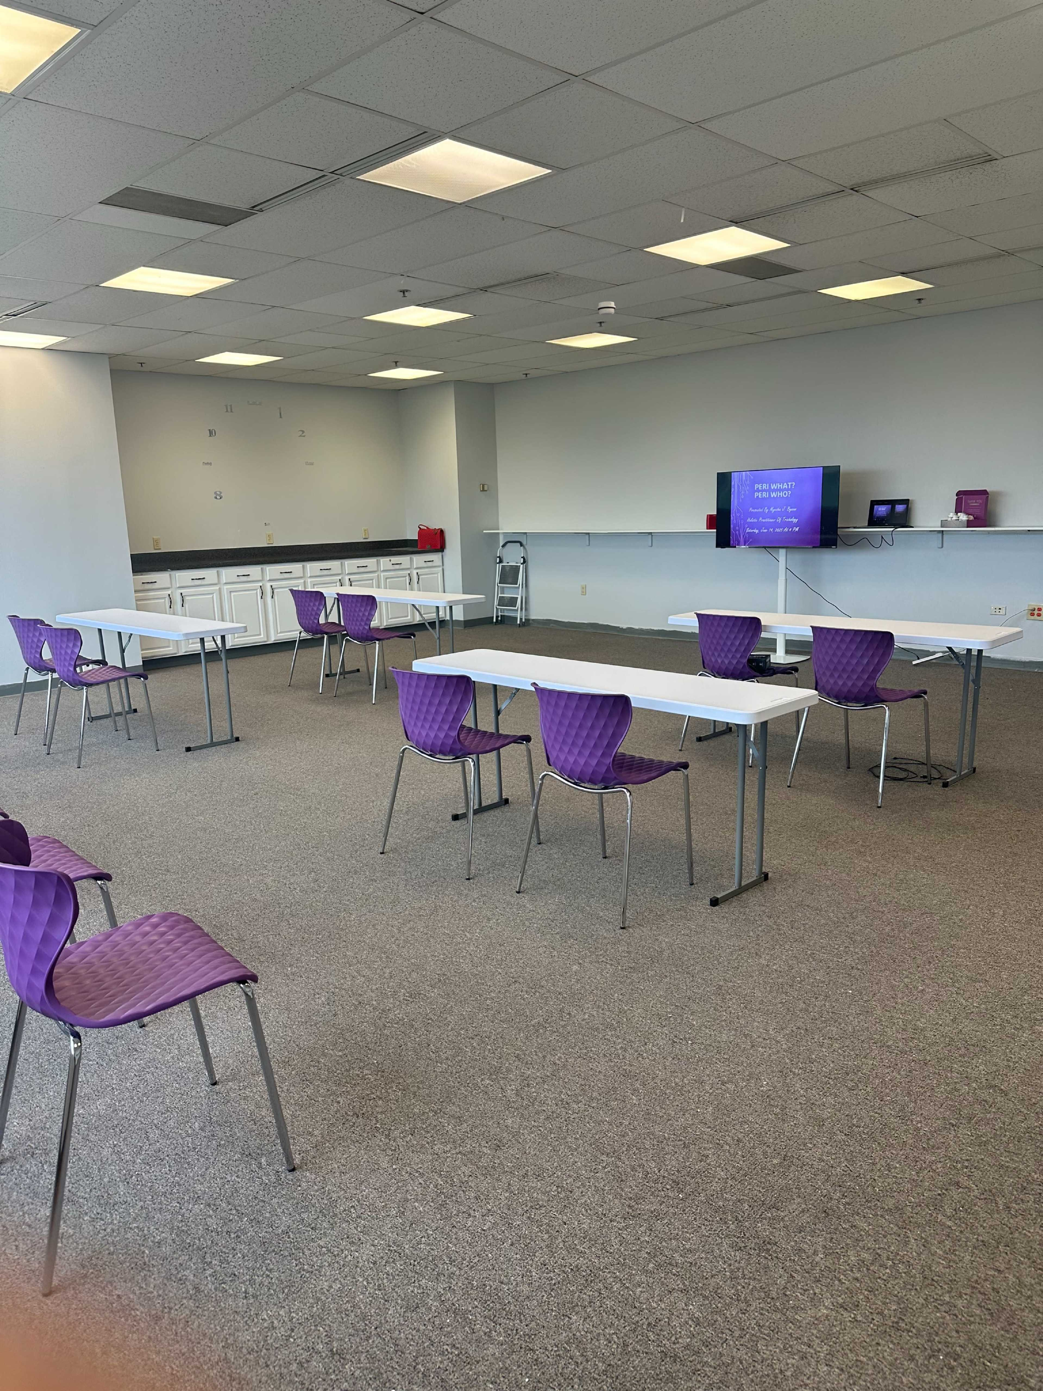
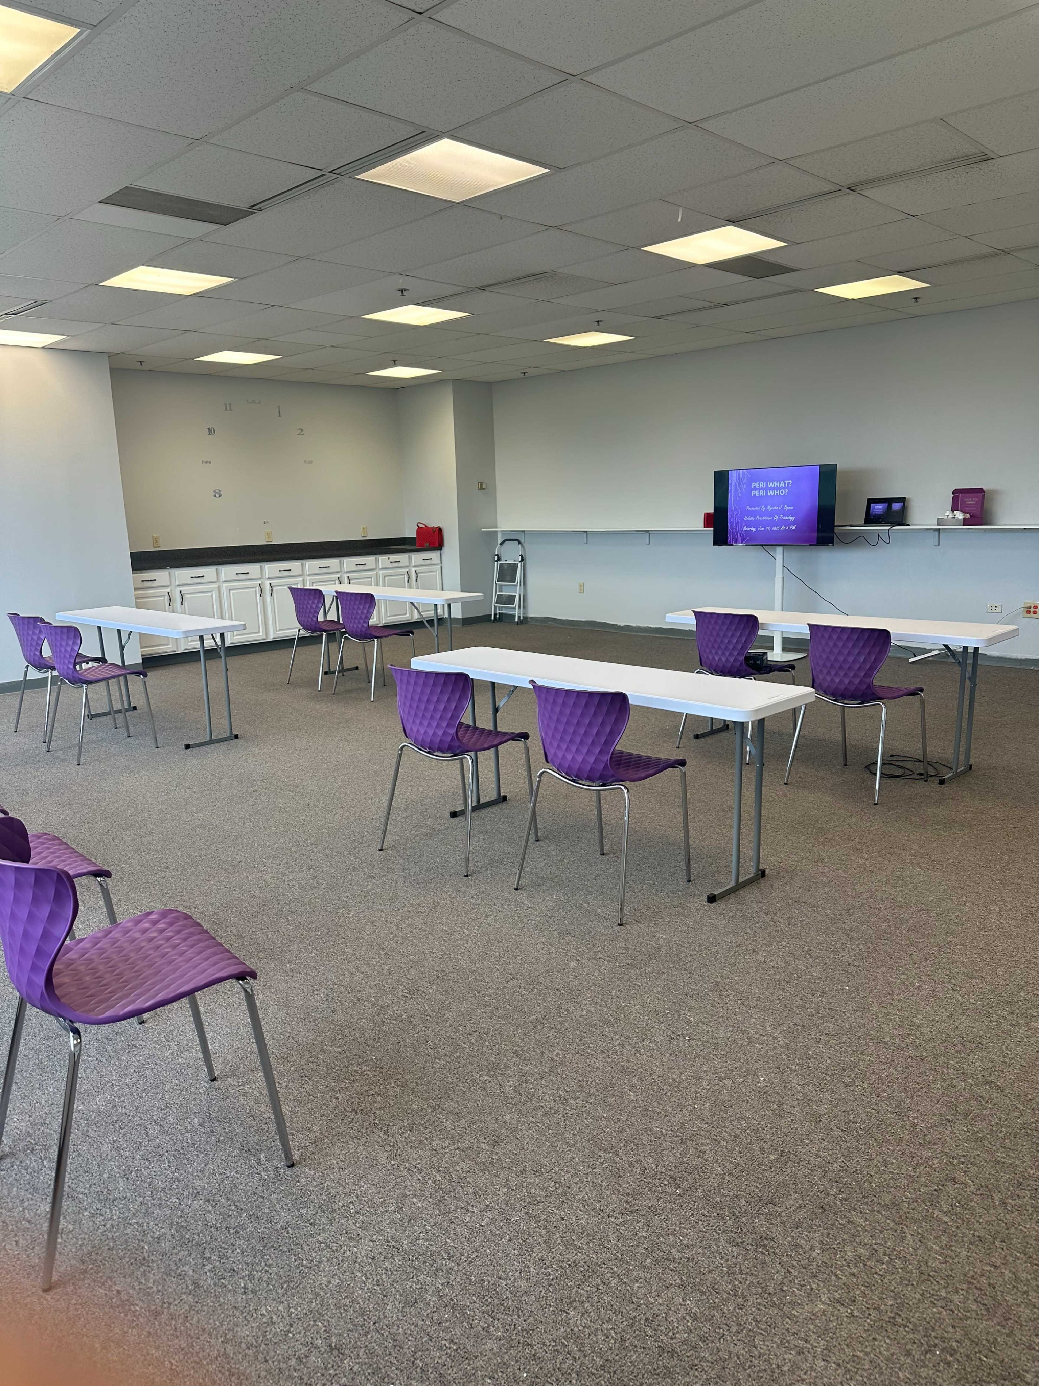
- smoke detector [597,301,616,315]
